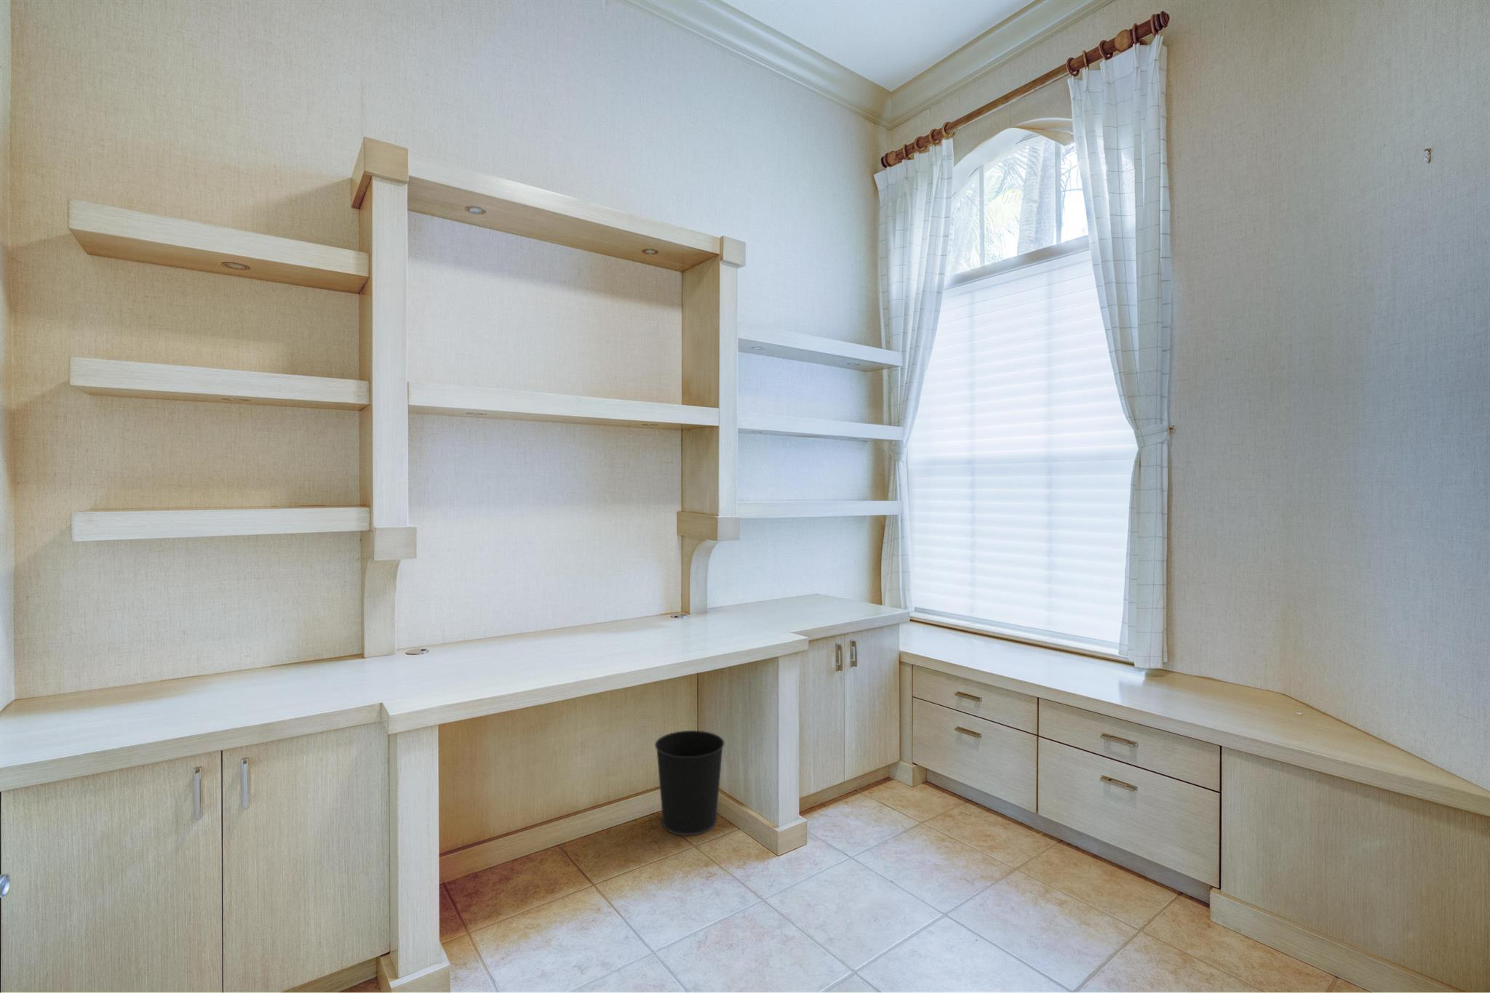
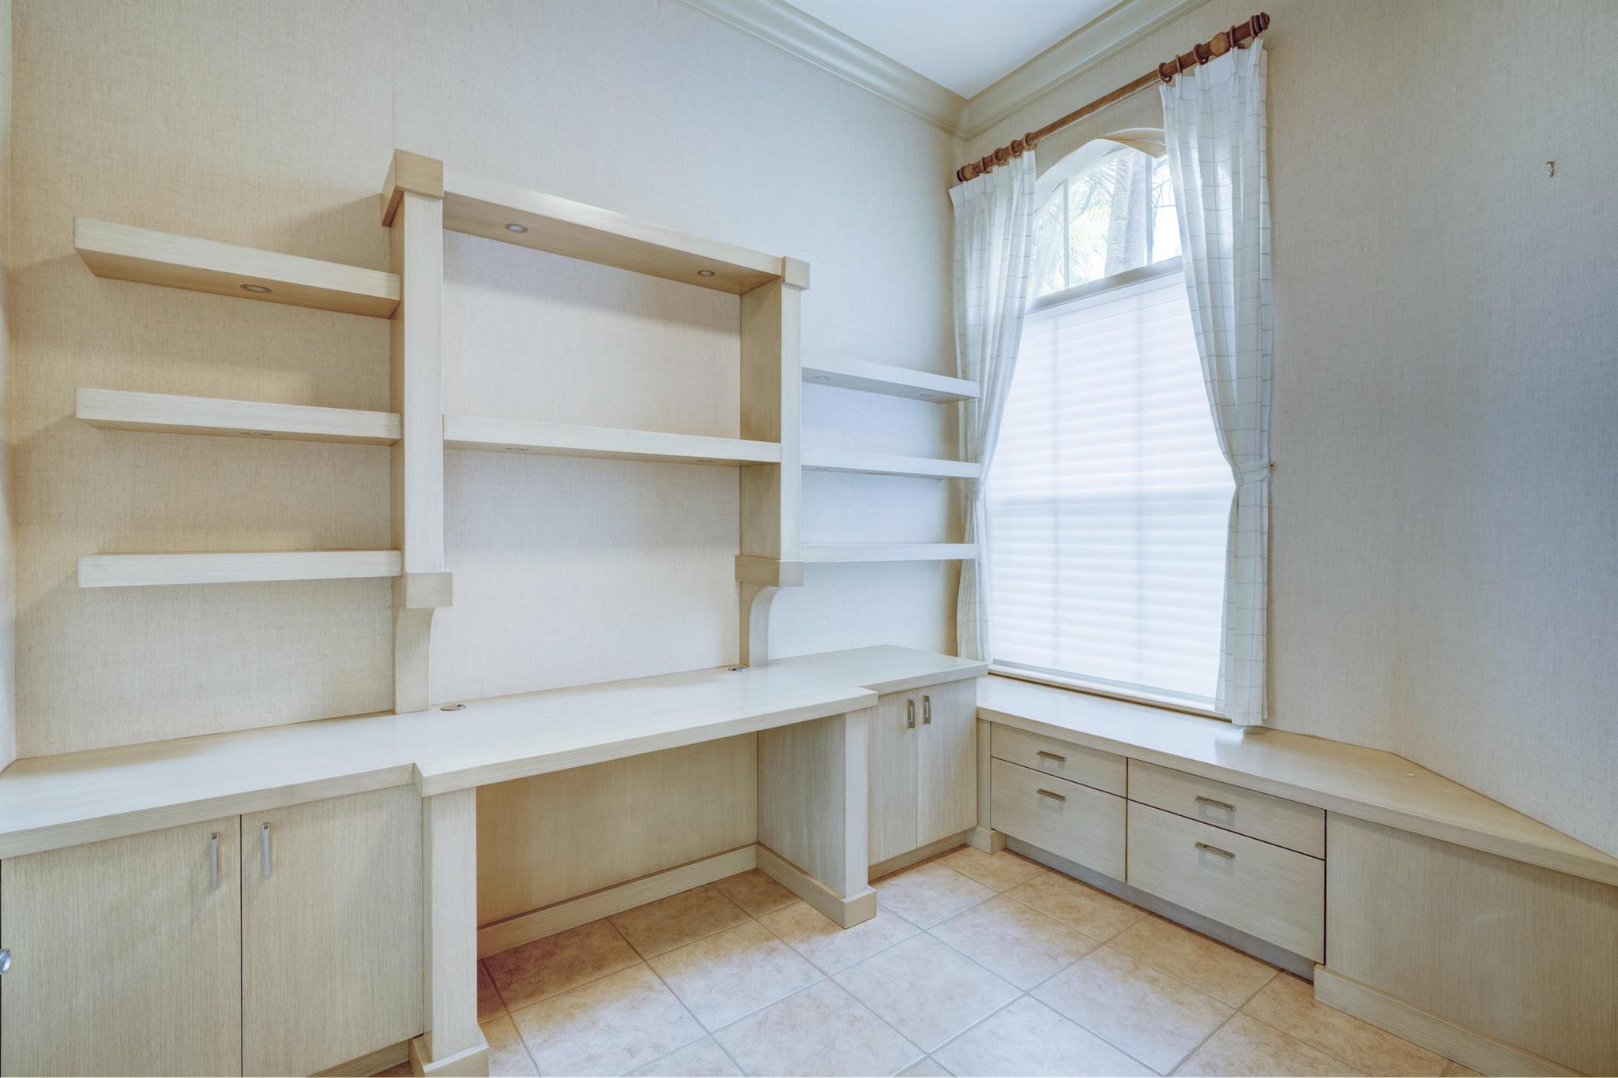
- wastebasket [654,730,725,837]
